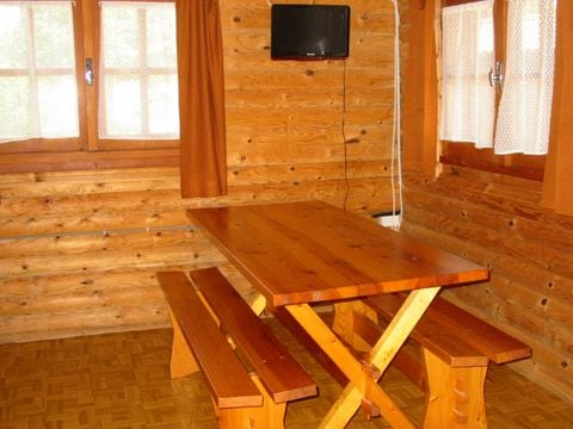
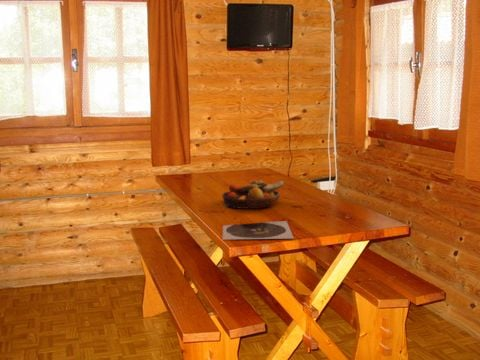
+ fruit bowl [221,179,286,210]
+ plate [222,220,295,240]
